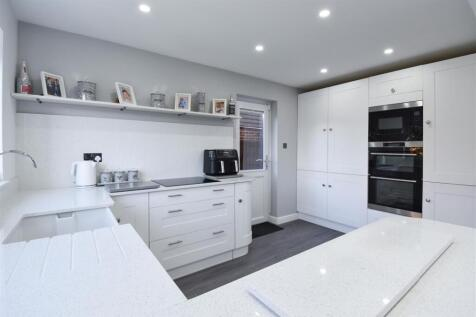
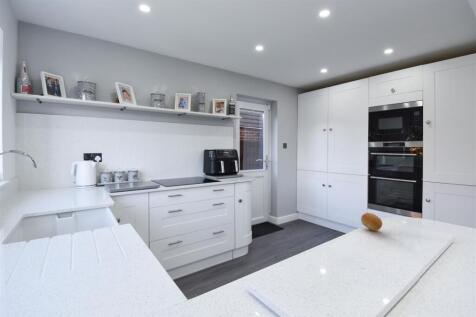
+ fruit [360,212,383,232]
